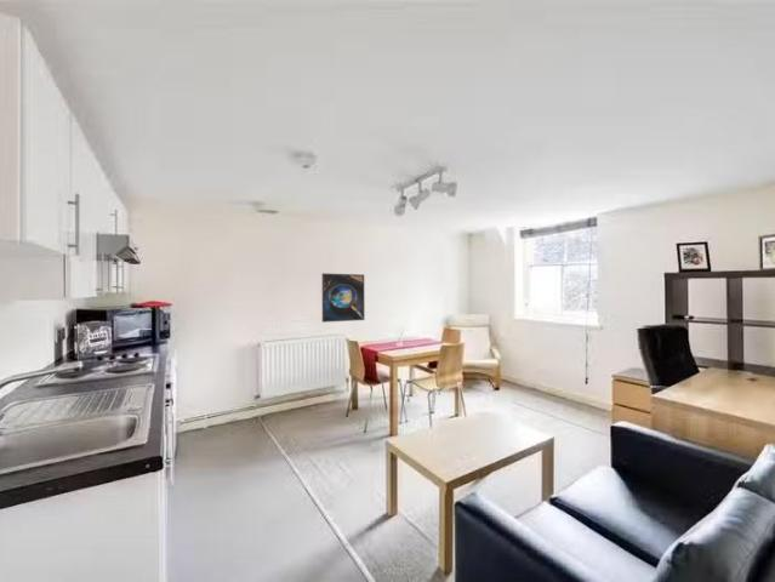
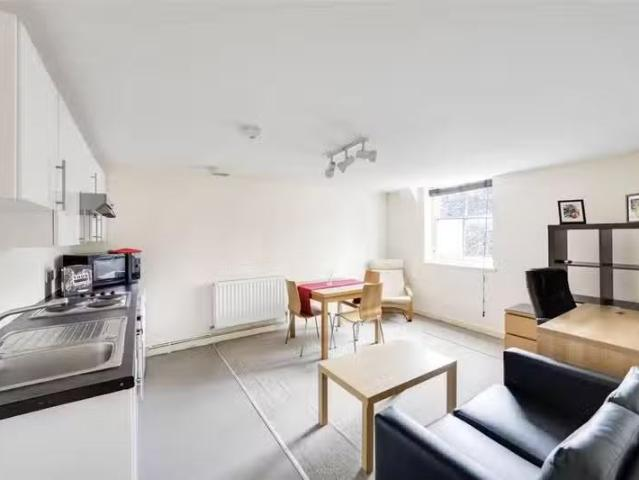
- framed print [321,272,365,324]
